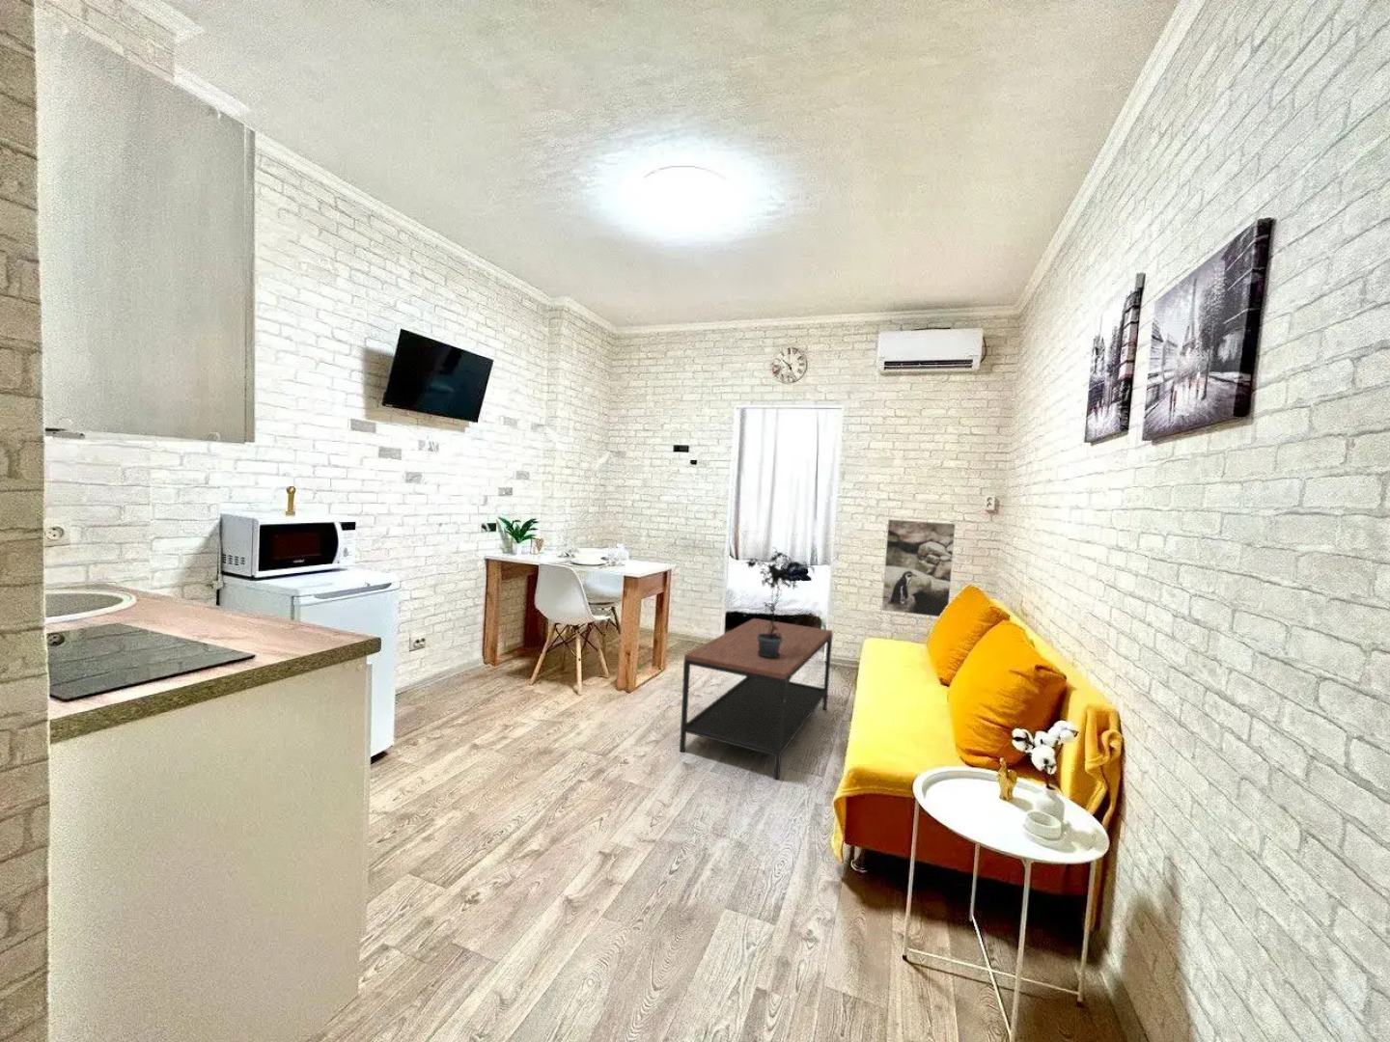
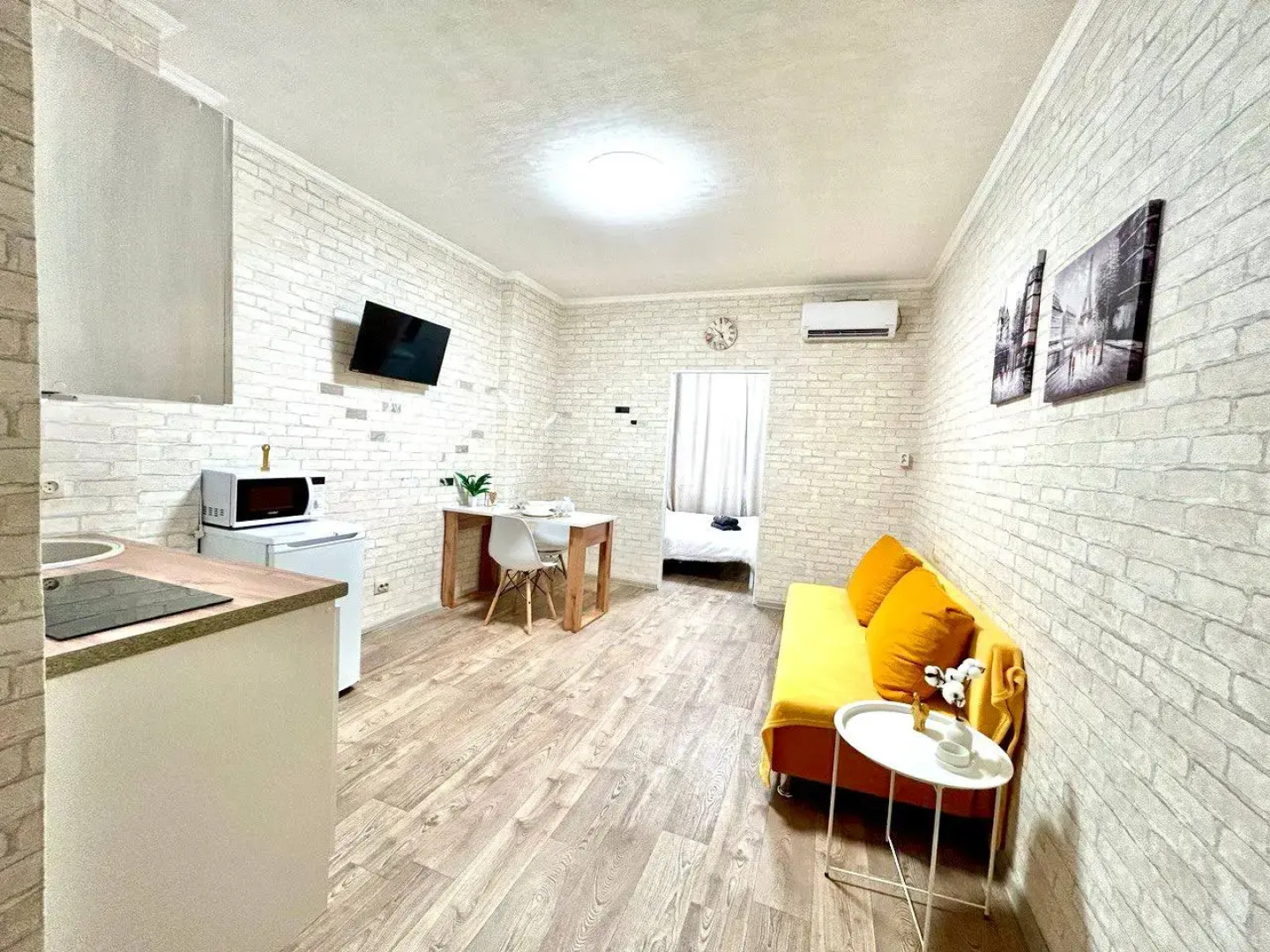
- potted plant [740,546,815,658]
- coffee table [679,617,833,780]
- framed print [880,518,957,617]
